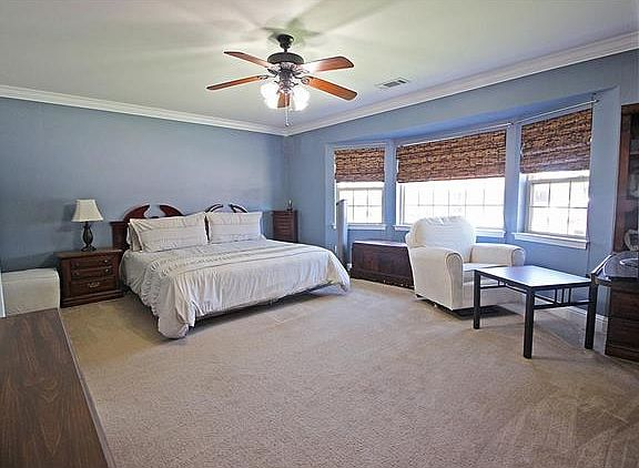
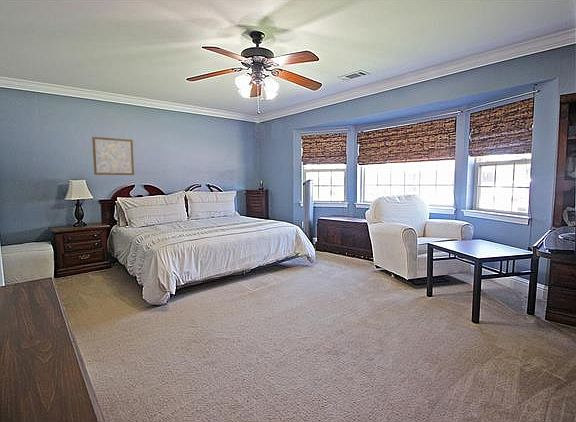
+ wall art [91,136,135,176]
